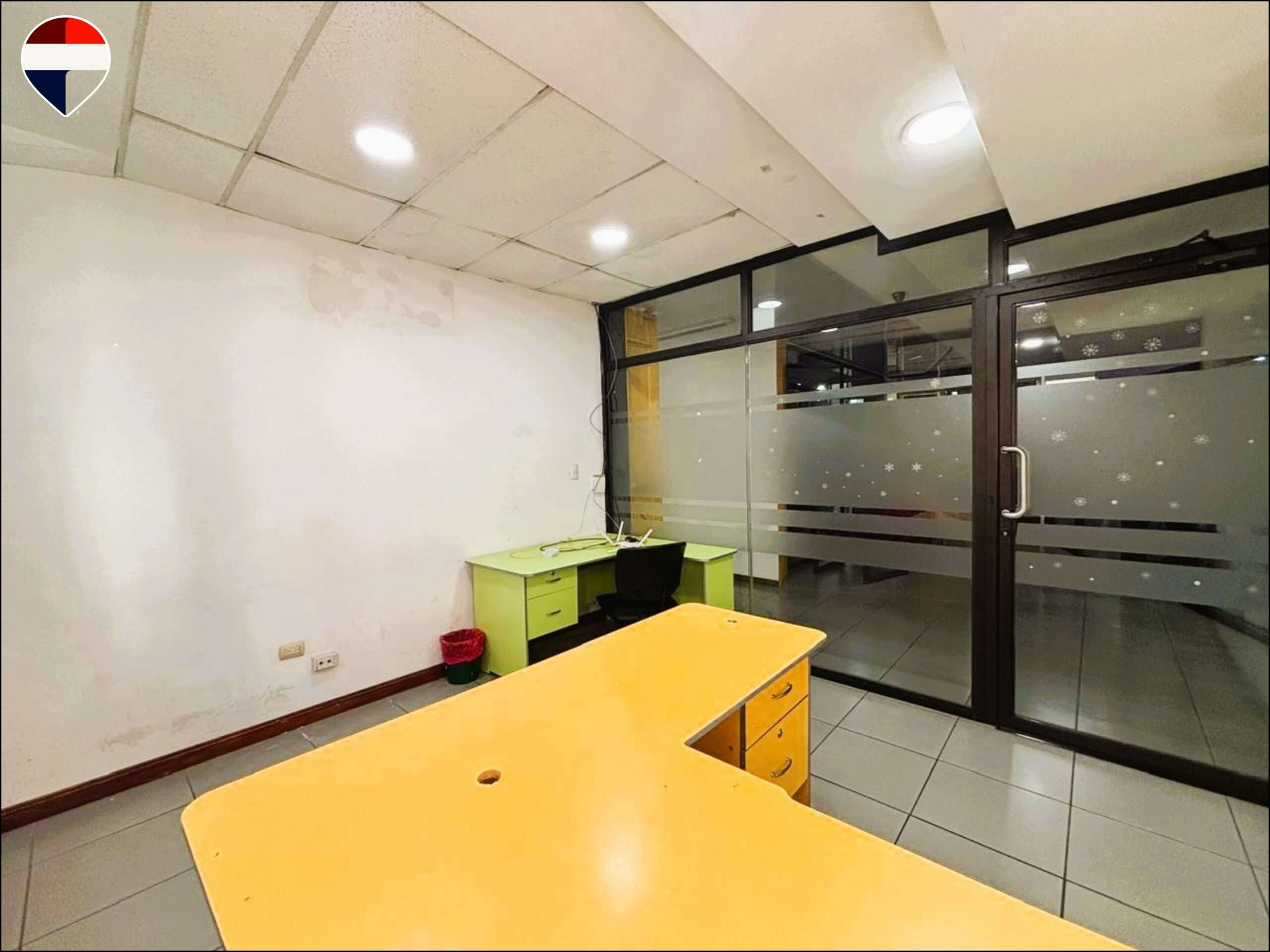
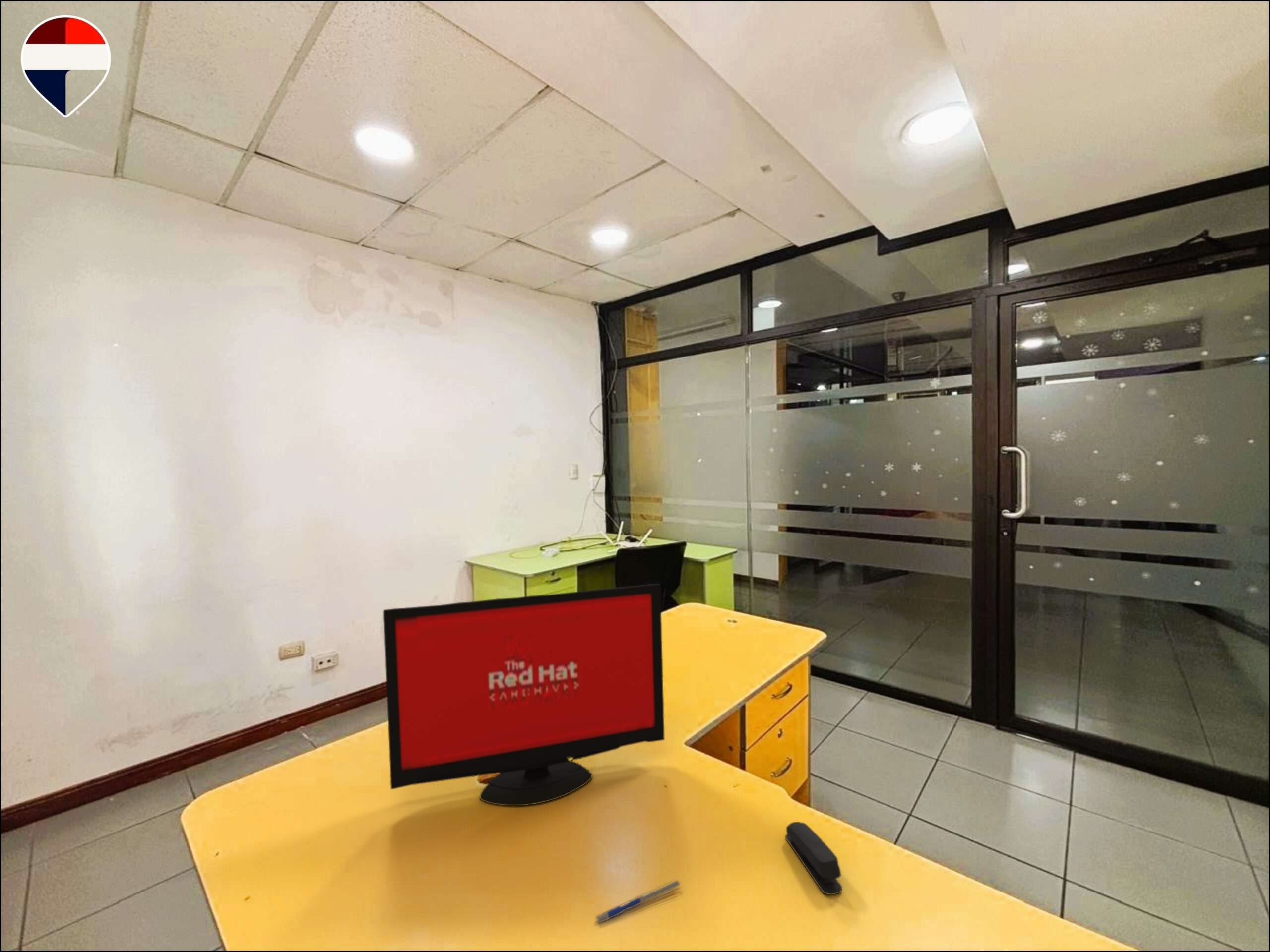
+ computer monitor [383,583,665,806]
+ pen [595,879,681,926]
+ stapler [785,821,843,895]
